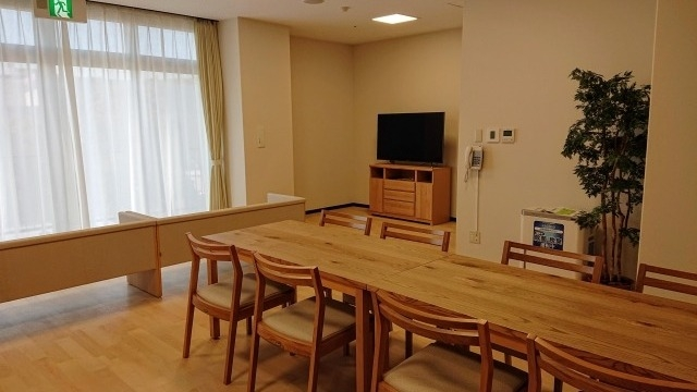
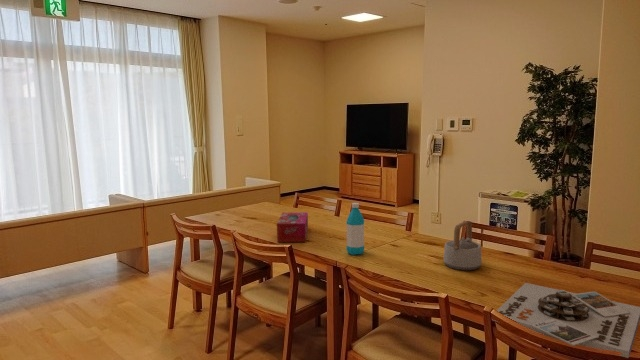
+ water bottle [345,202,365,256]
+ board game [491,282,640,359]
+ tissue box [276,211,309,243]
+ teapot [443,220,482,271]
